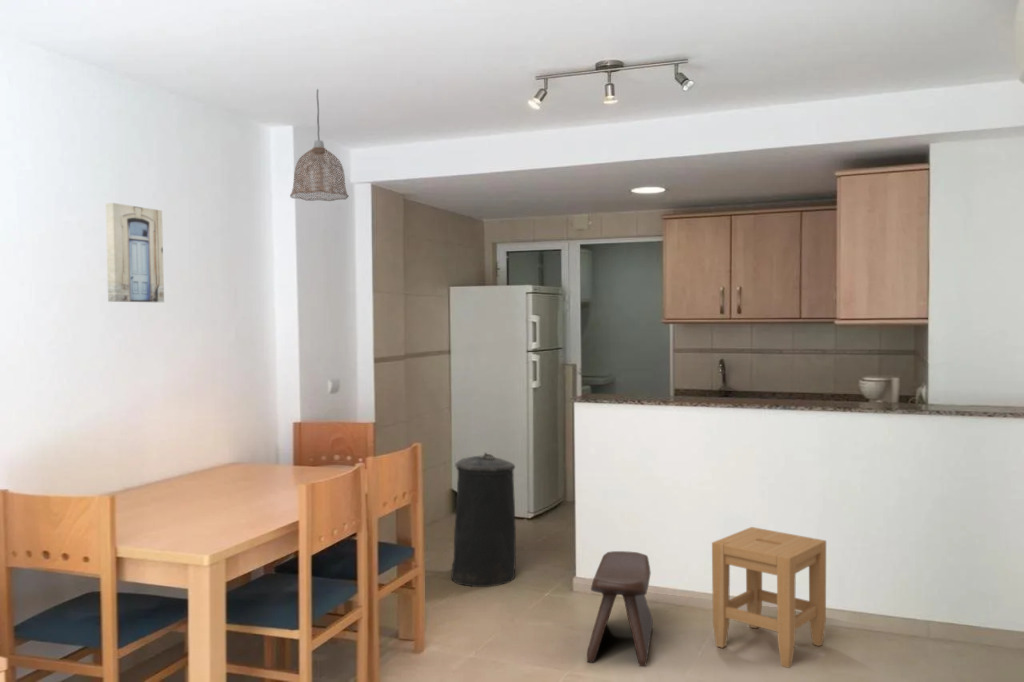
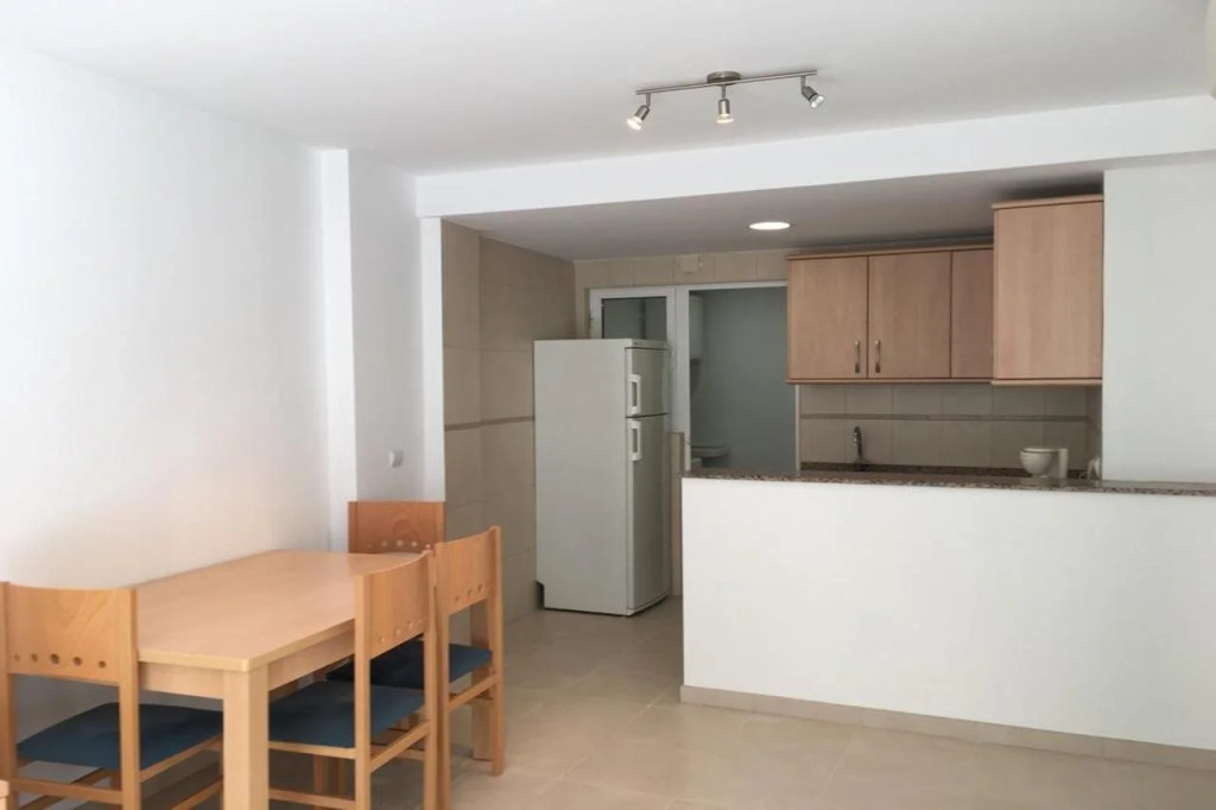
- wall art [105,202,165,303]
- trash can [450,452,517,588]
- stool [711,526,827,669]
- stool [586,550,654,667]
- pendant lamp [289,88,350,202]
